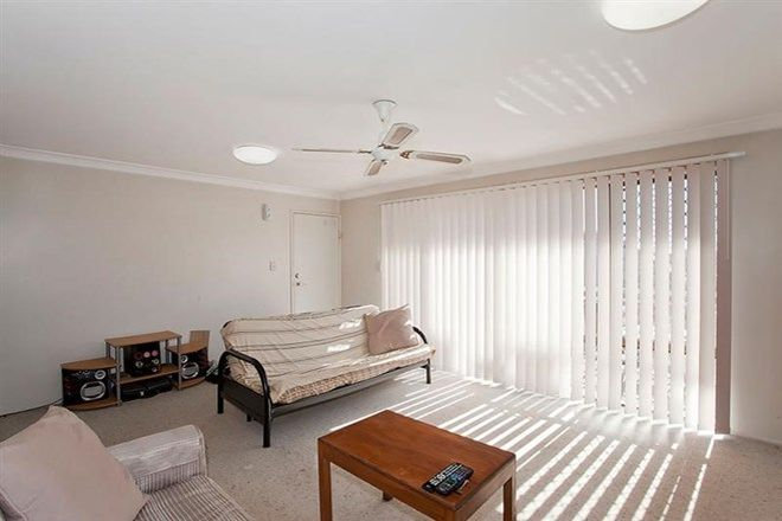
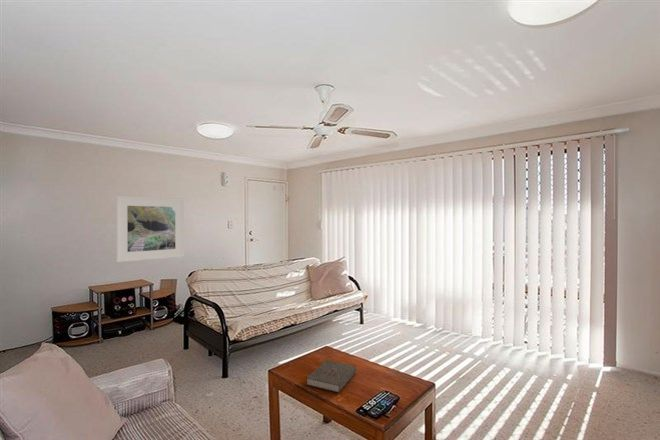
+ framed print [115,195,185,263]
+ book [306,359,358,394]
